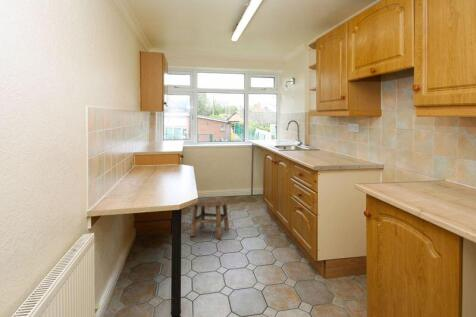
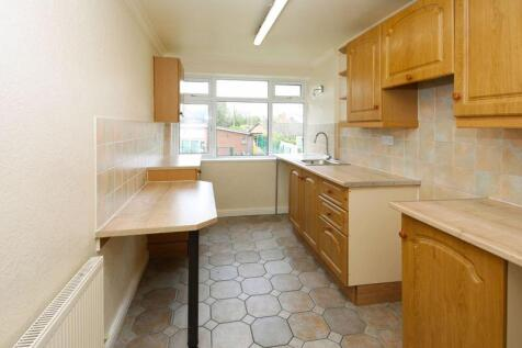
- stool [190,196,230,239]
